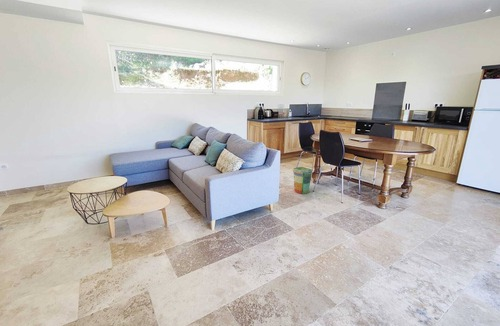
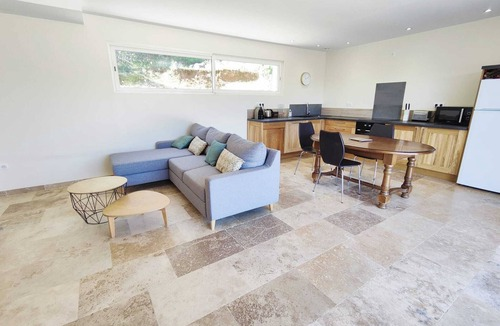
- trash can [292,166,313,195]
